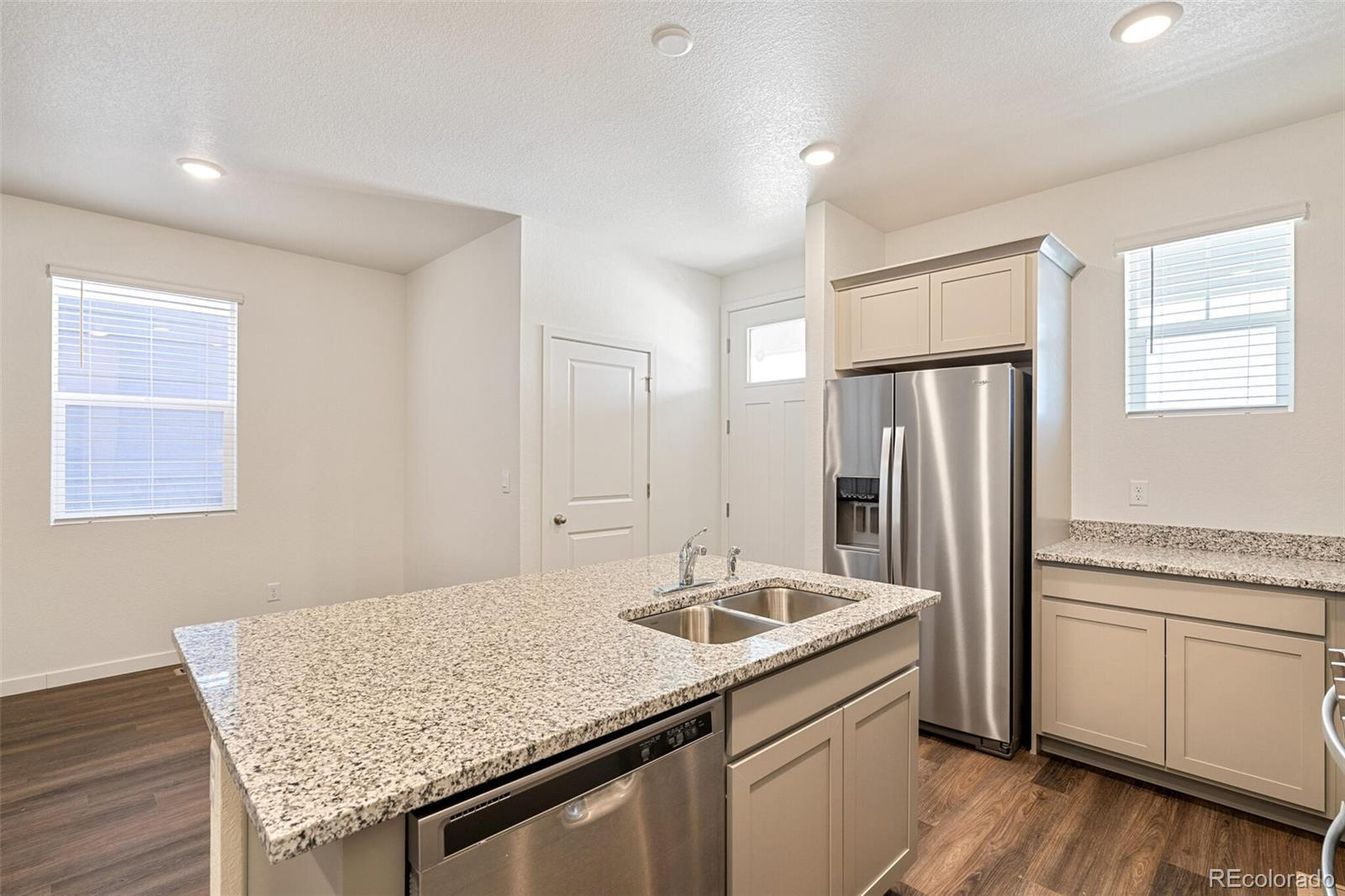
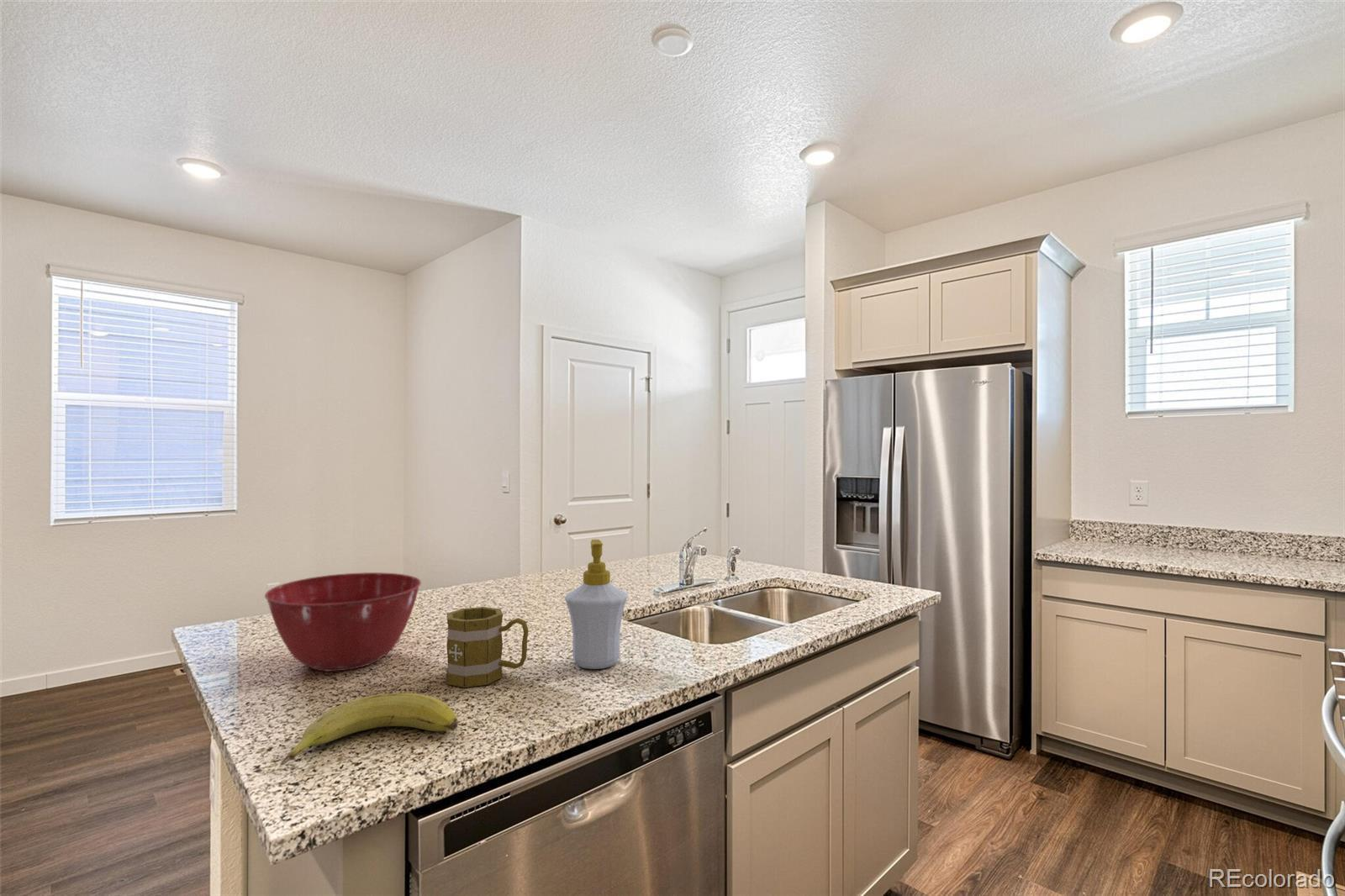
+ mixing bowl [264,572,422,672]
+ soap bottle [564,539,629,670]
+ fruit [279,693,459,766]
+ mug [446,606,530,688]
